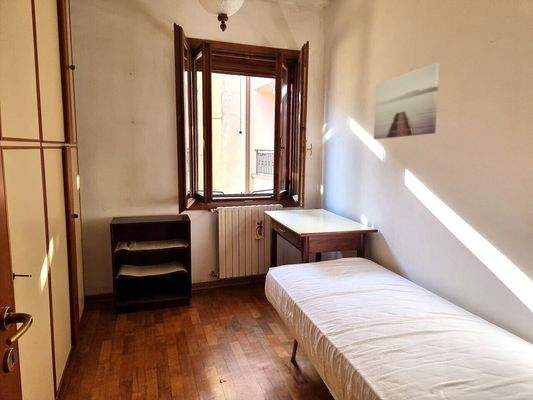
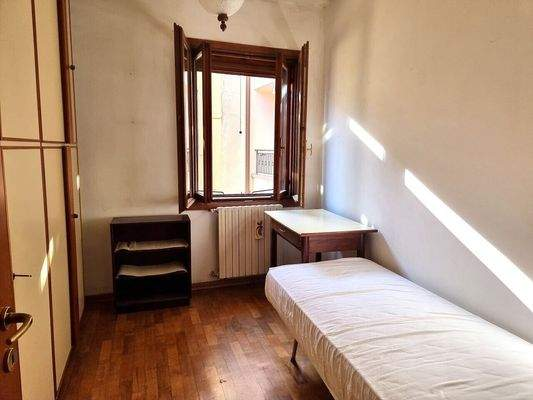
- wall art [373,62,440,140]
